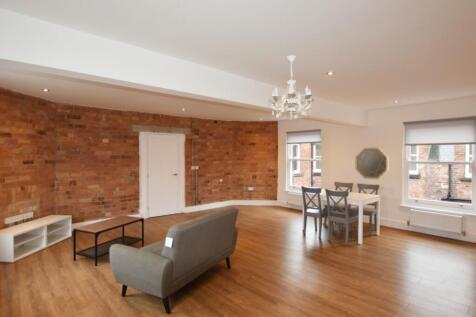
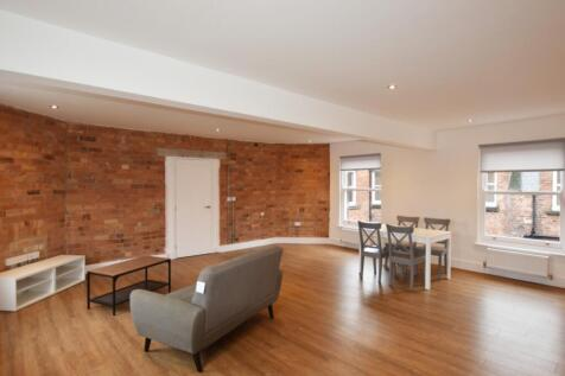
- chandelier [268,54,316,121]
- home mirror [355,147,389,180]
